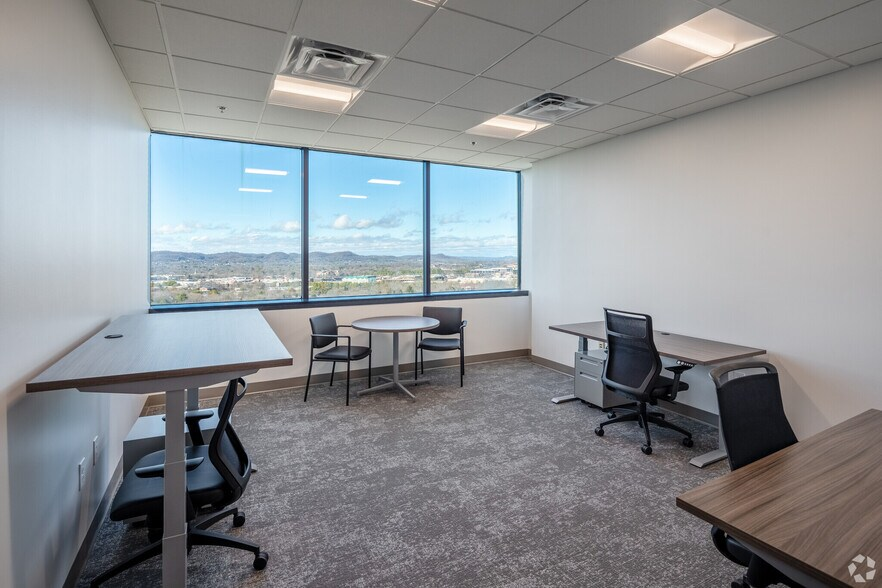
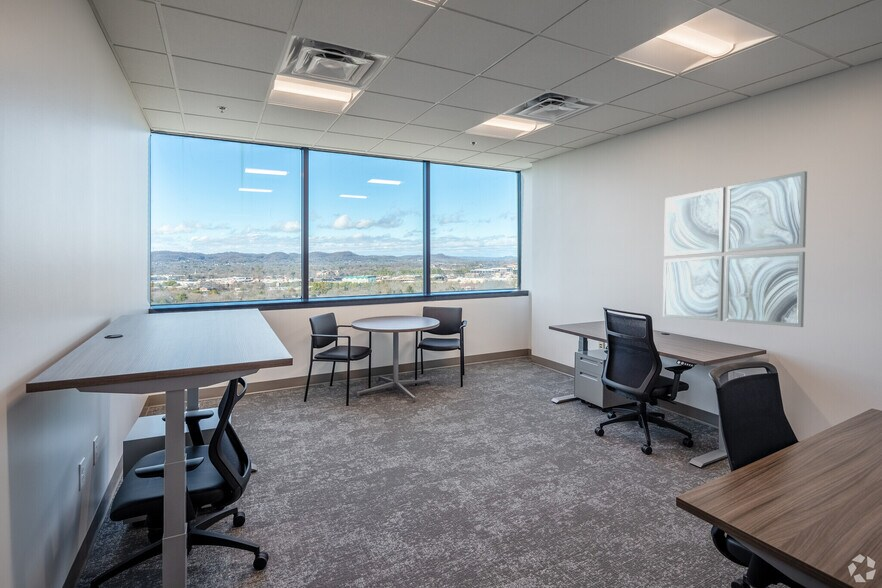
+ wall art [662,170,808,328]
